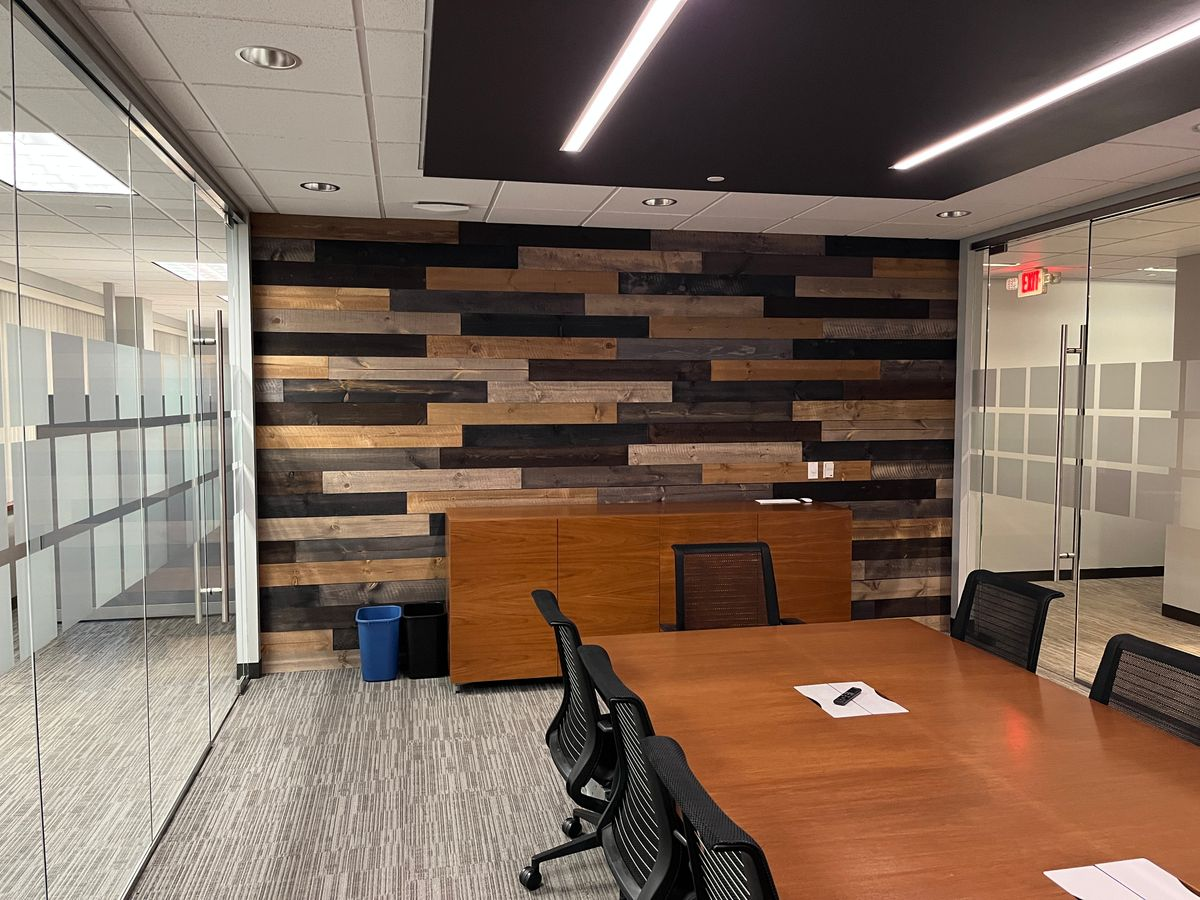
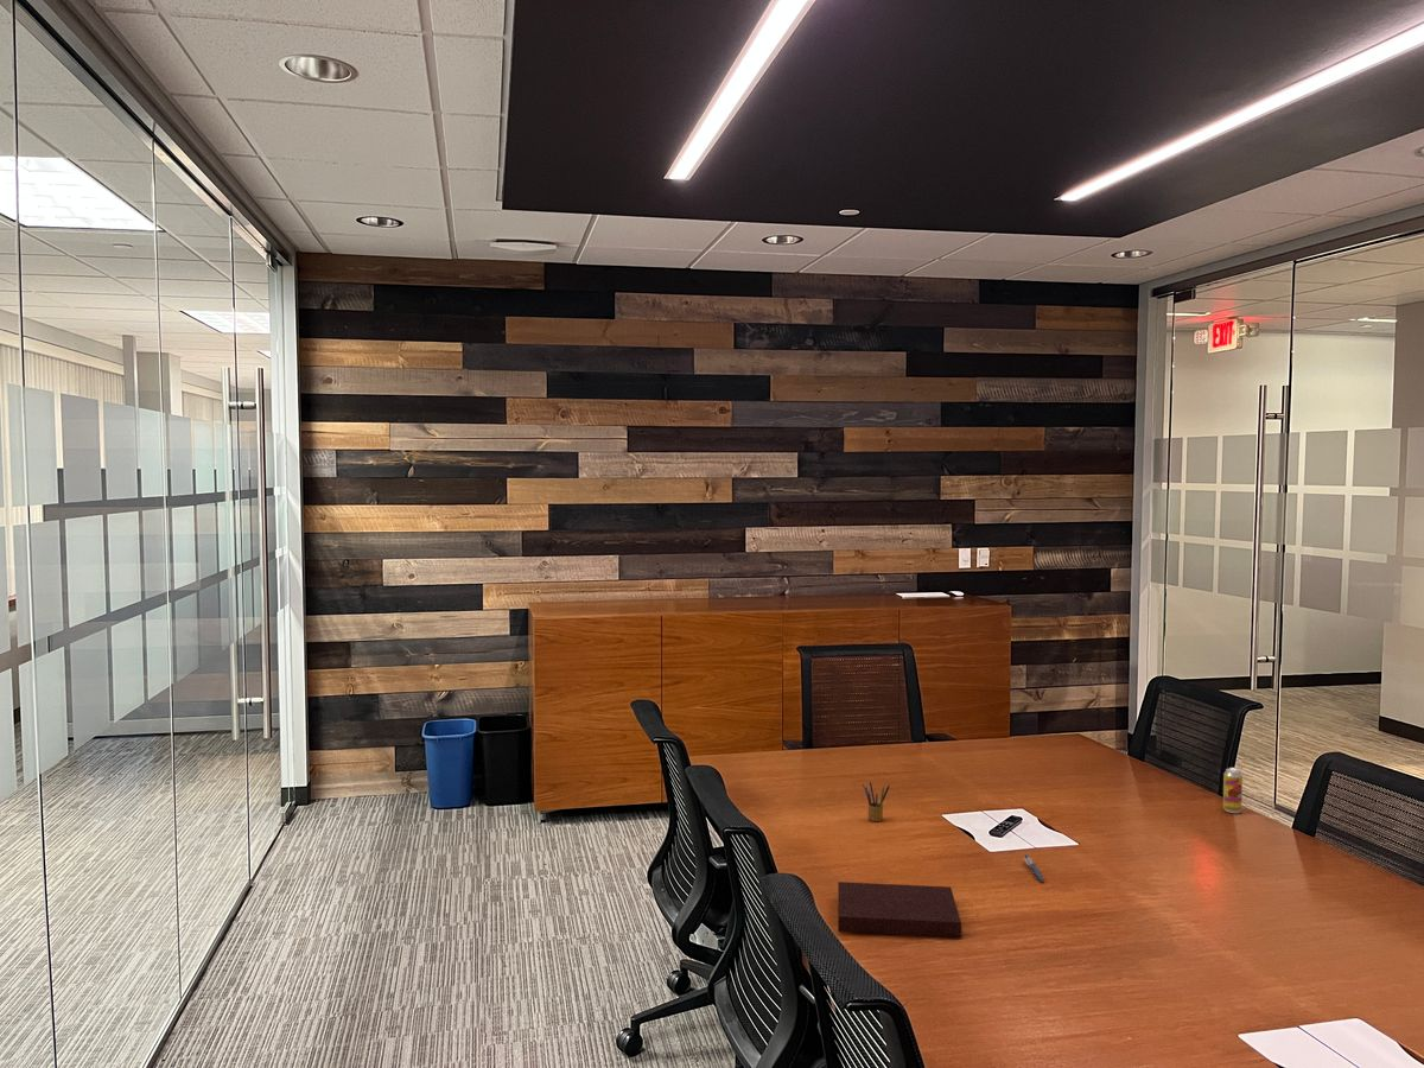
+ beverage can [1222,767,1244,814]
+ notebook [837,881,962,939]
+ pen [1023,853,1044,883]
+ pencil box [862,780,891,822]
